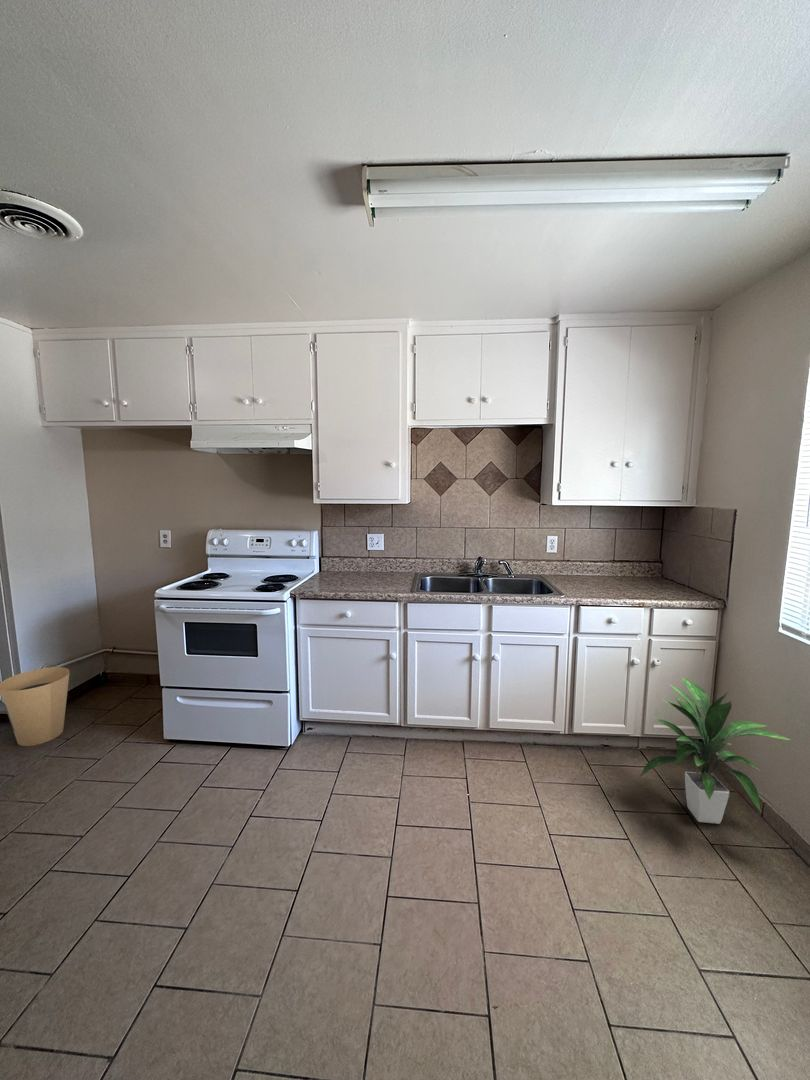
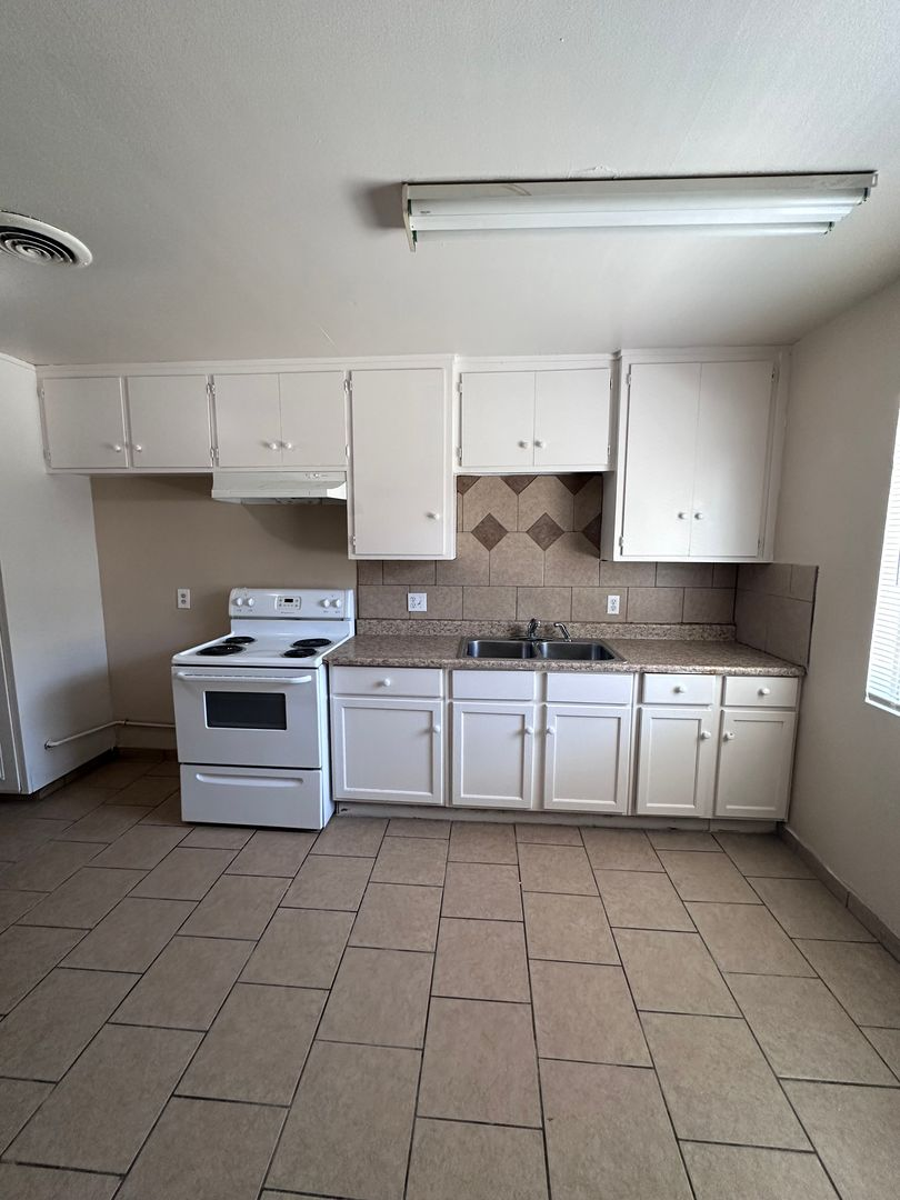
- indoor plant [638,676,790,825]
- trash can [0,666,70,747]
